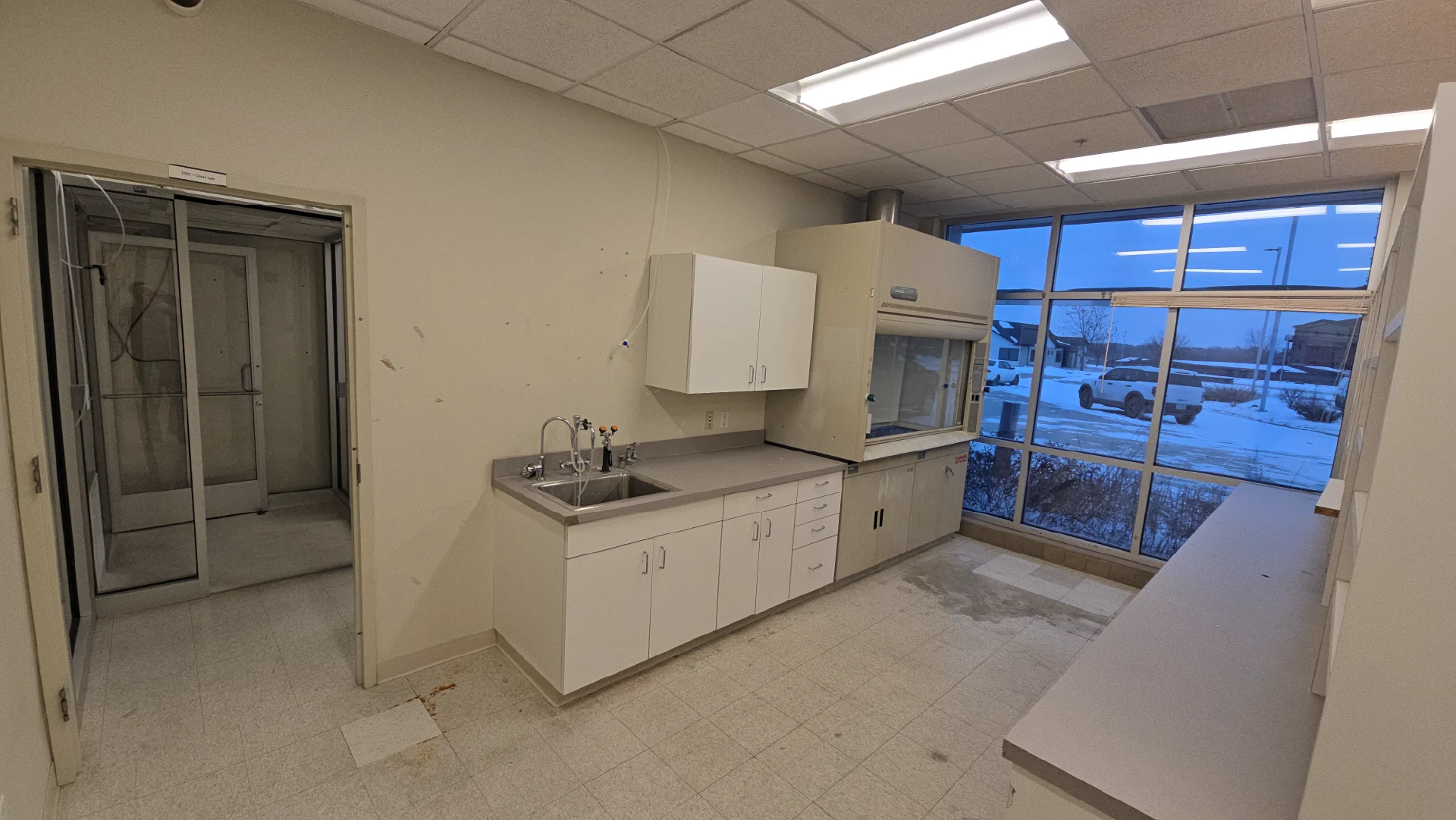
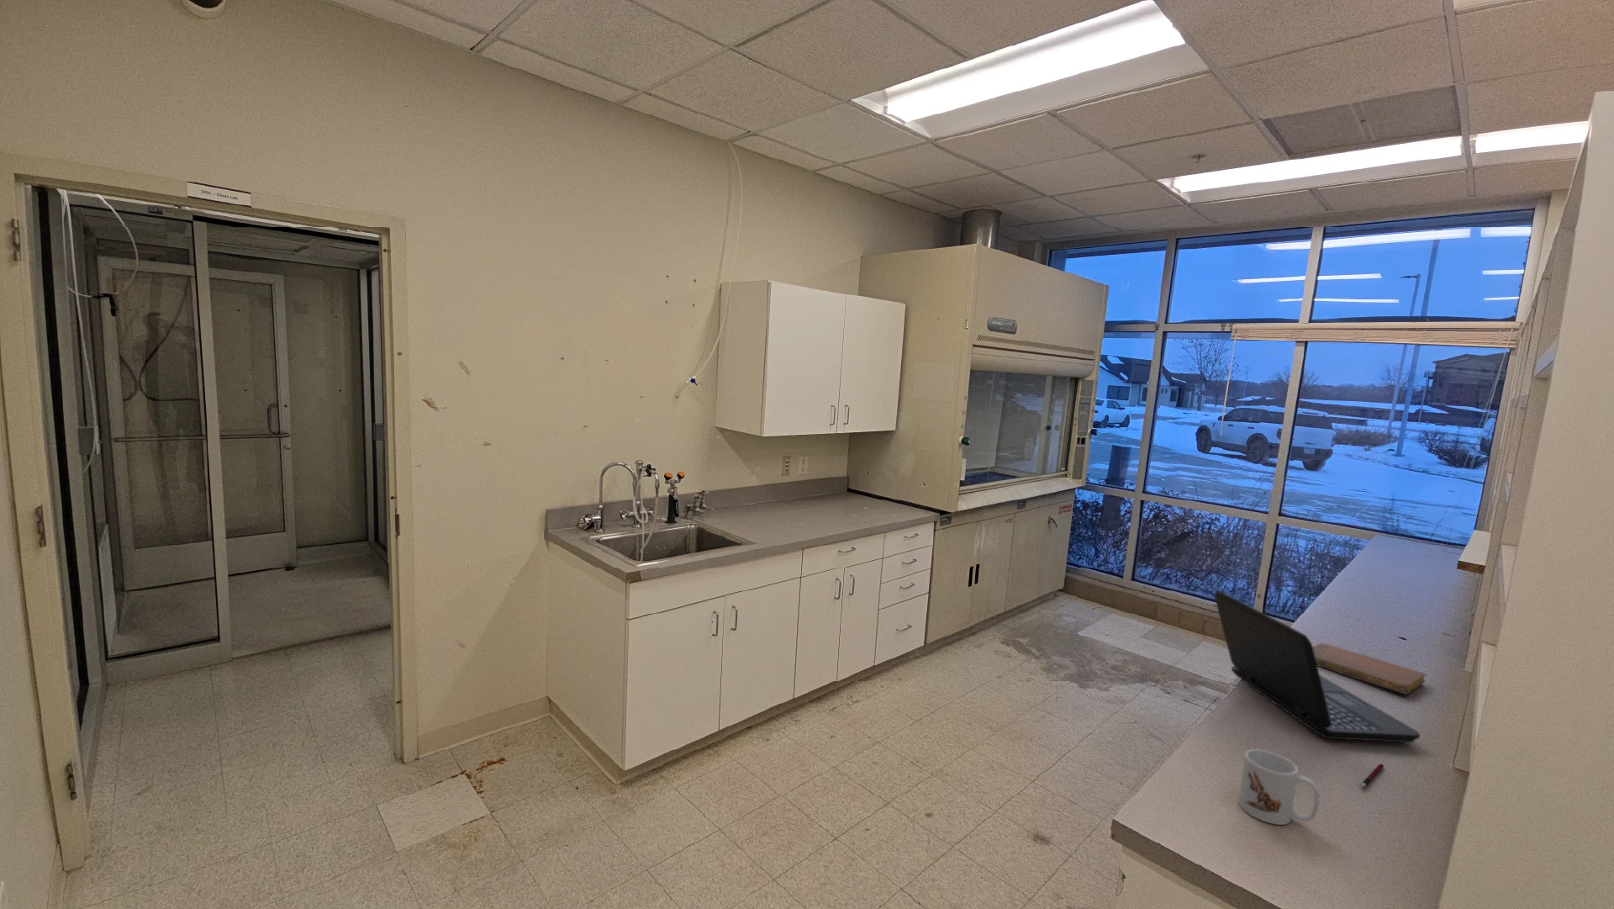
+ notebook [1314,643,1427,695]
+ laptop [1214,591,1421,744]
+ pen [1360,763,1385,789]
+ mug [1237,748,1320,826]
